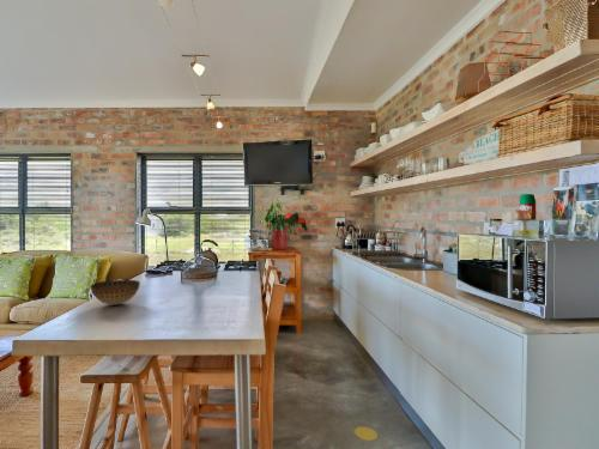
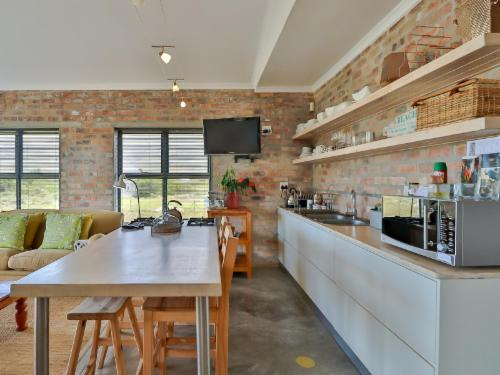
- bowl [90,279,141,307]
